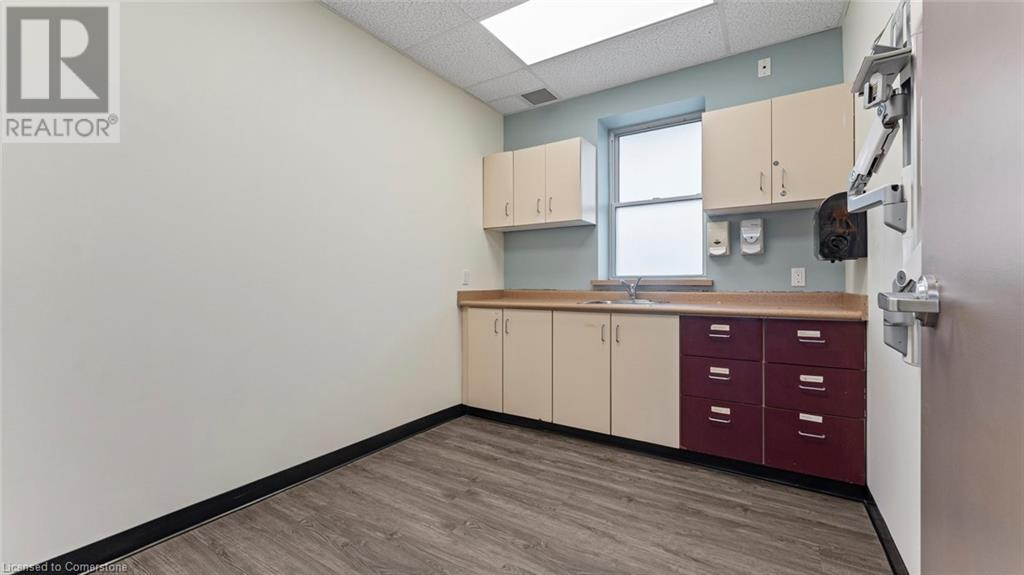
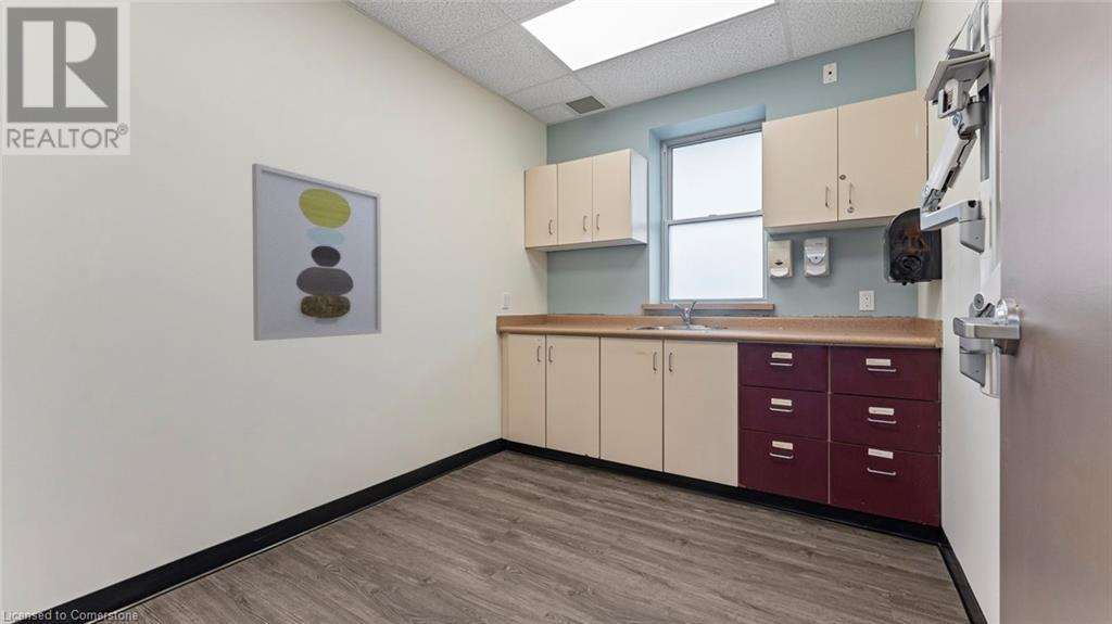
+ wall art [251,162,382,342]
